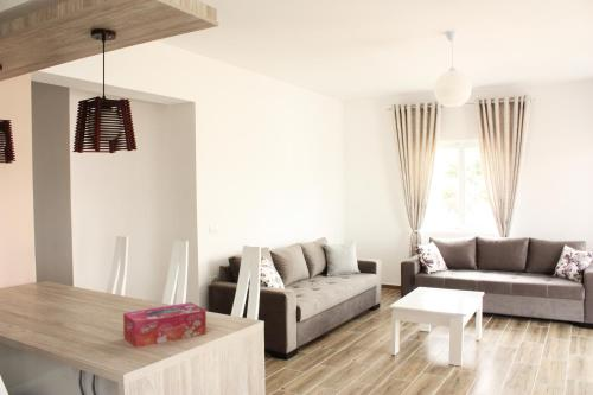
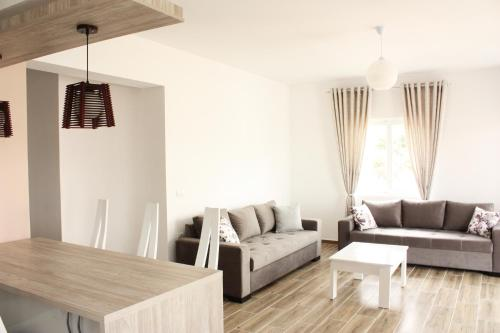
- tissue box [122,301,208,349]
